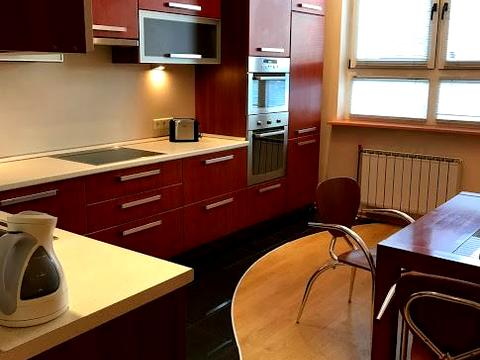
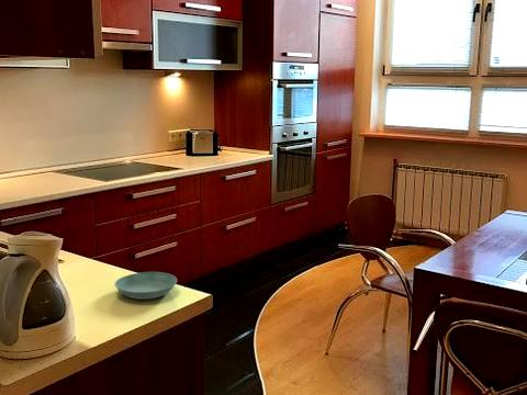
+ saucer [114,271,178,301]
